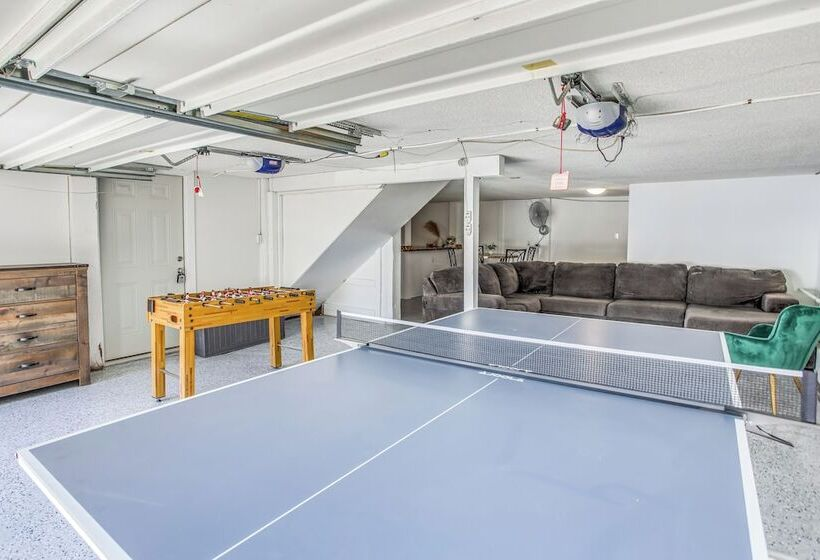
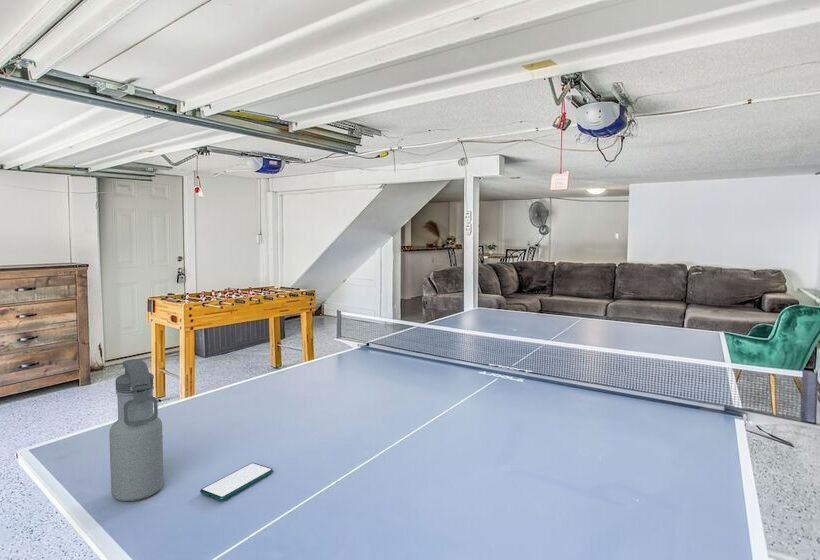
+ water bottle [108,358,165,502]
+ smartphone [199,462,274,502]
